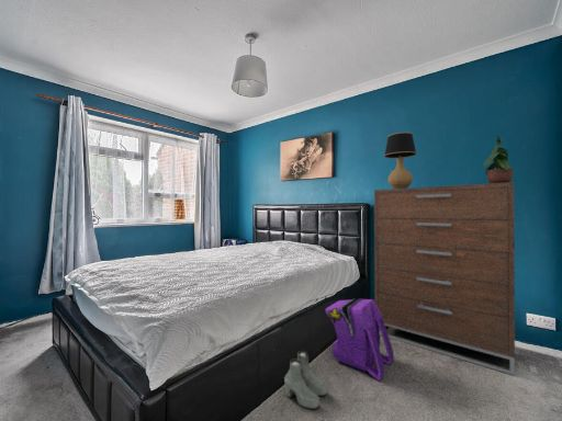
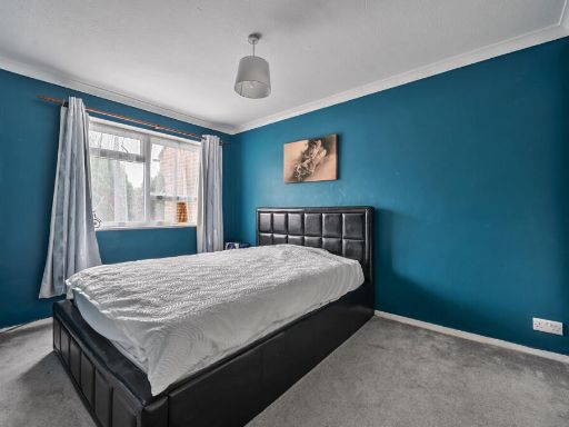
- potted plant [482,135,515,184]
- boots [283,350,328,410]
- backpack [325,297,395,382]
- table lamp [383,132,418,189]
- dresser [373,181,516,376]
